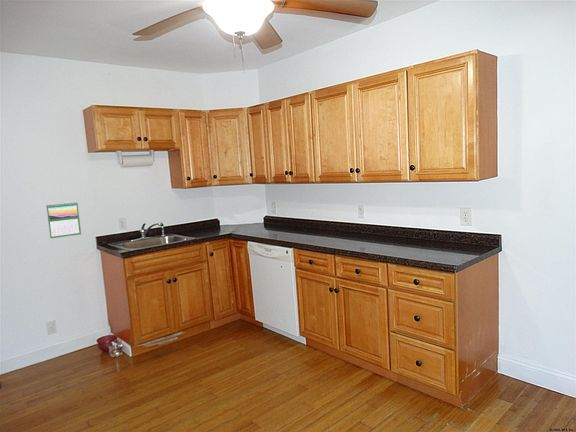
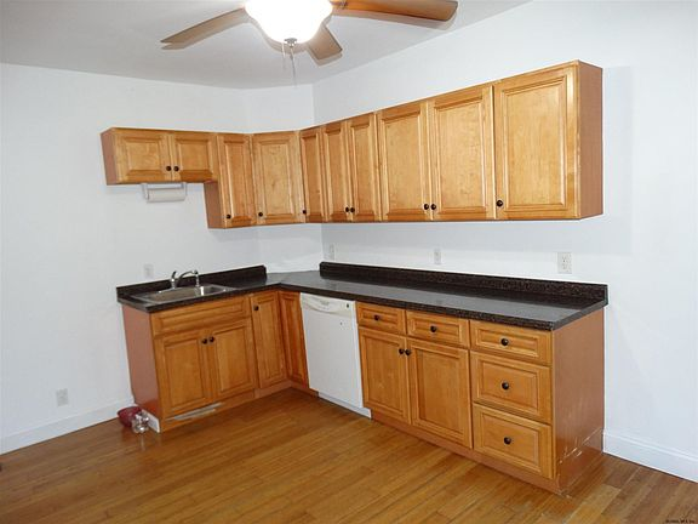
- calendar [45,201,82,239]
